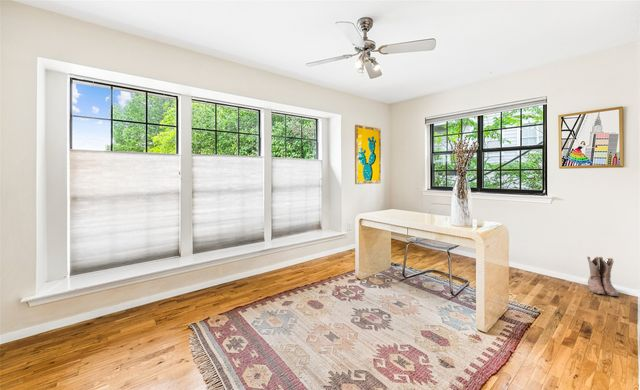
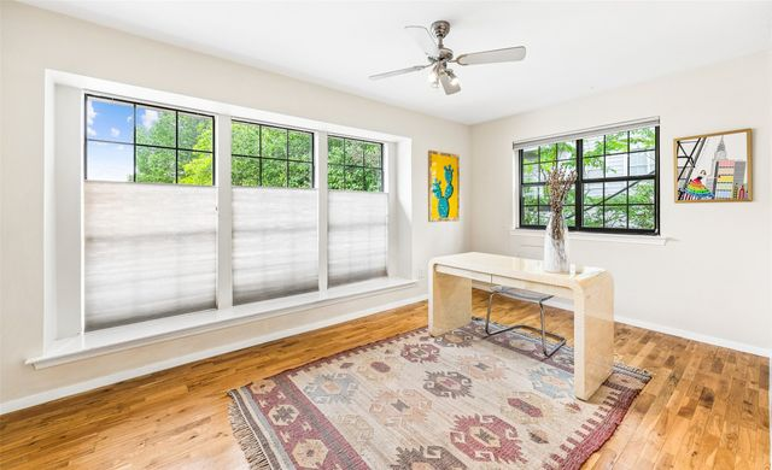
- boots [586,255,620,297]
